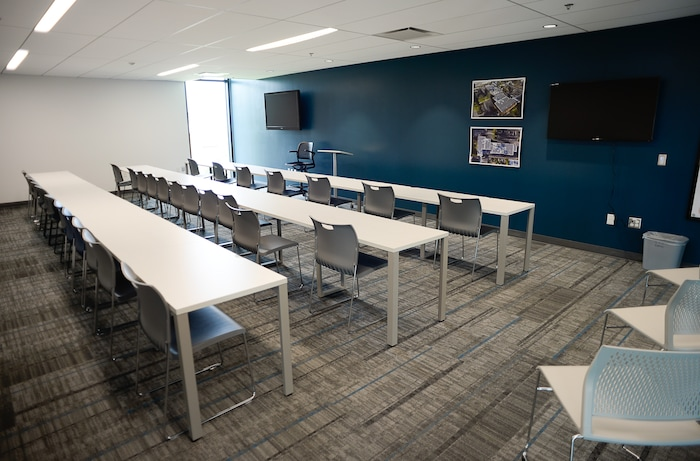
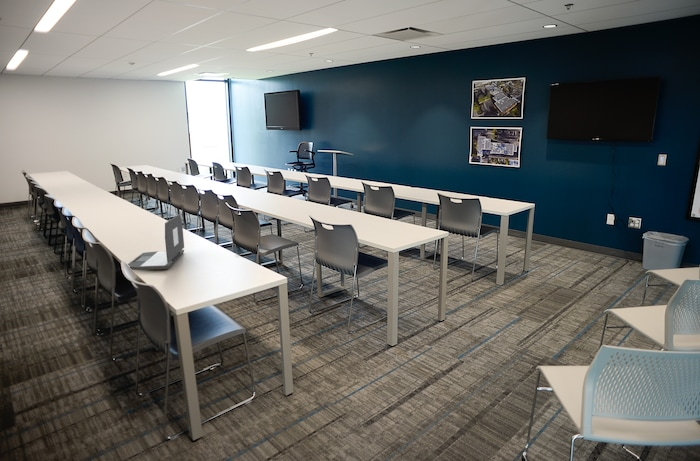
+ laptop [127,213,185,271]
